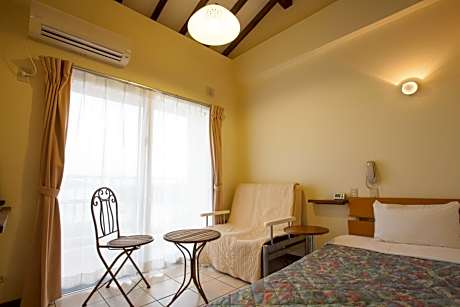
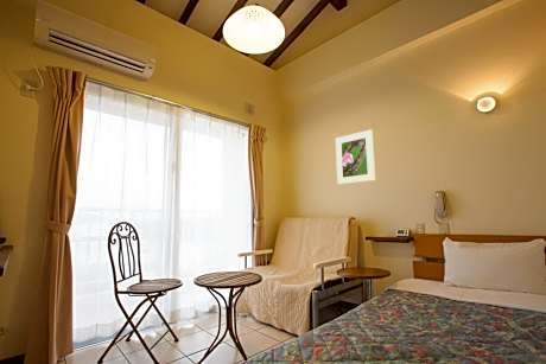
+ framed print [335,128,376,186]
